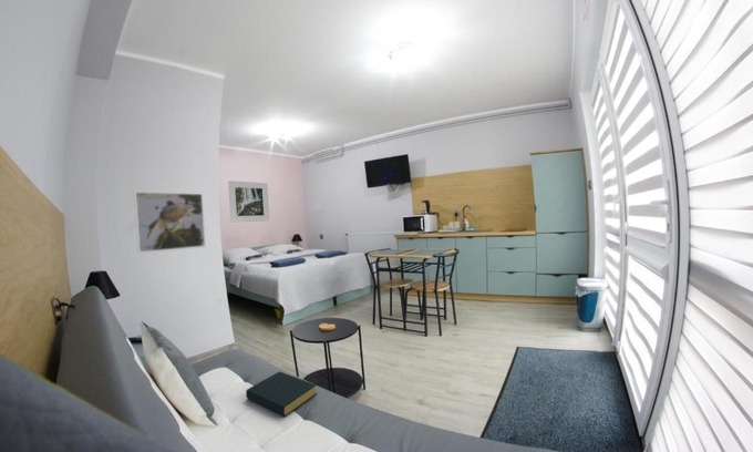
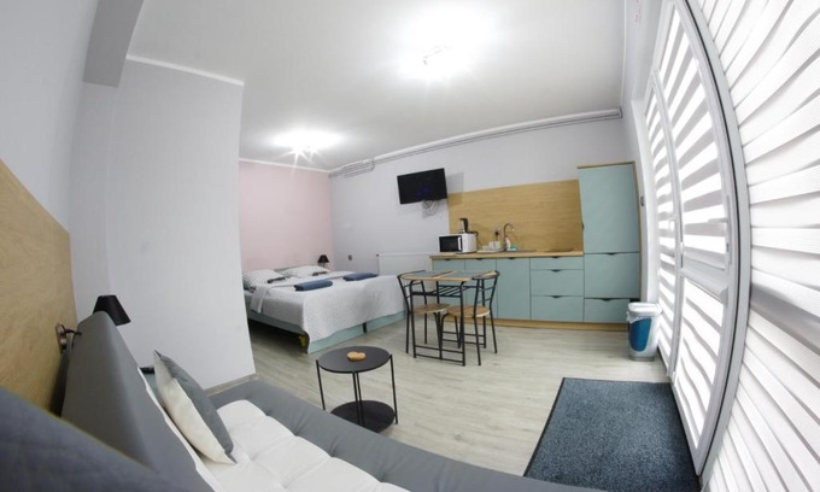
- hardback book [245,370,318,418]
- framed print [133,191,207,255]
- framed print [227,179,270,224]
